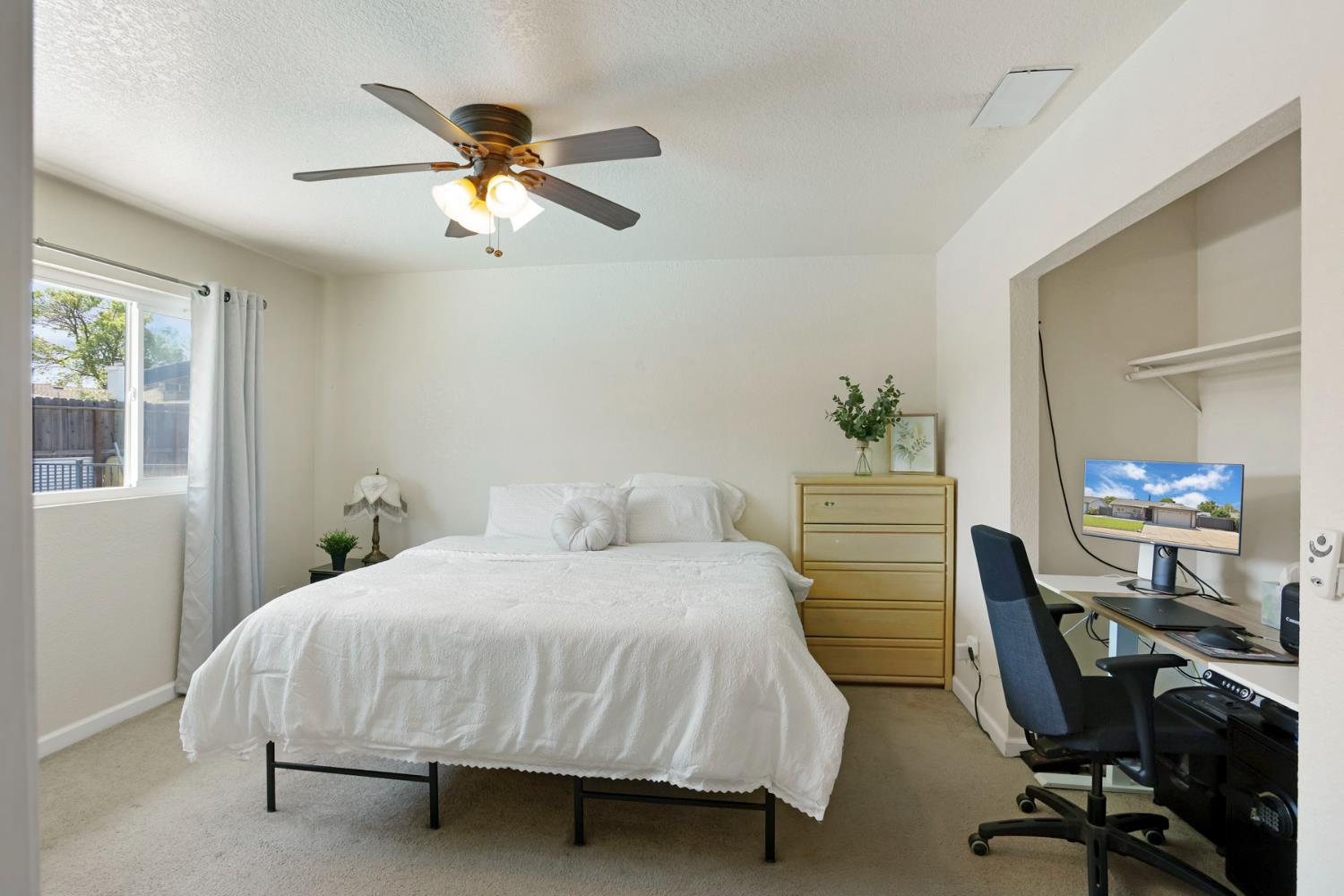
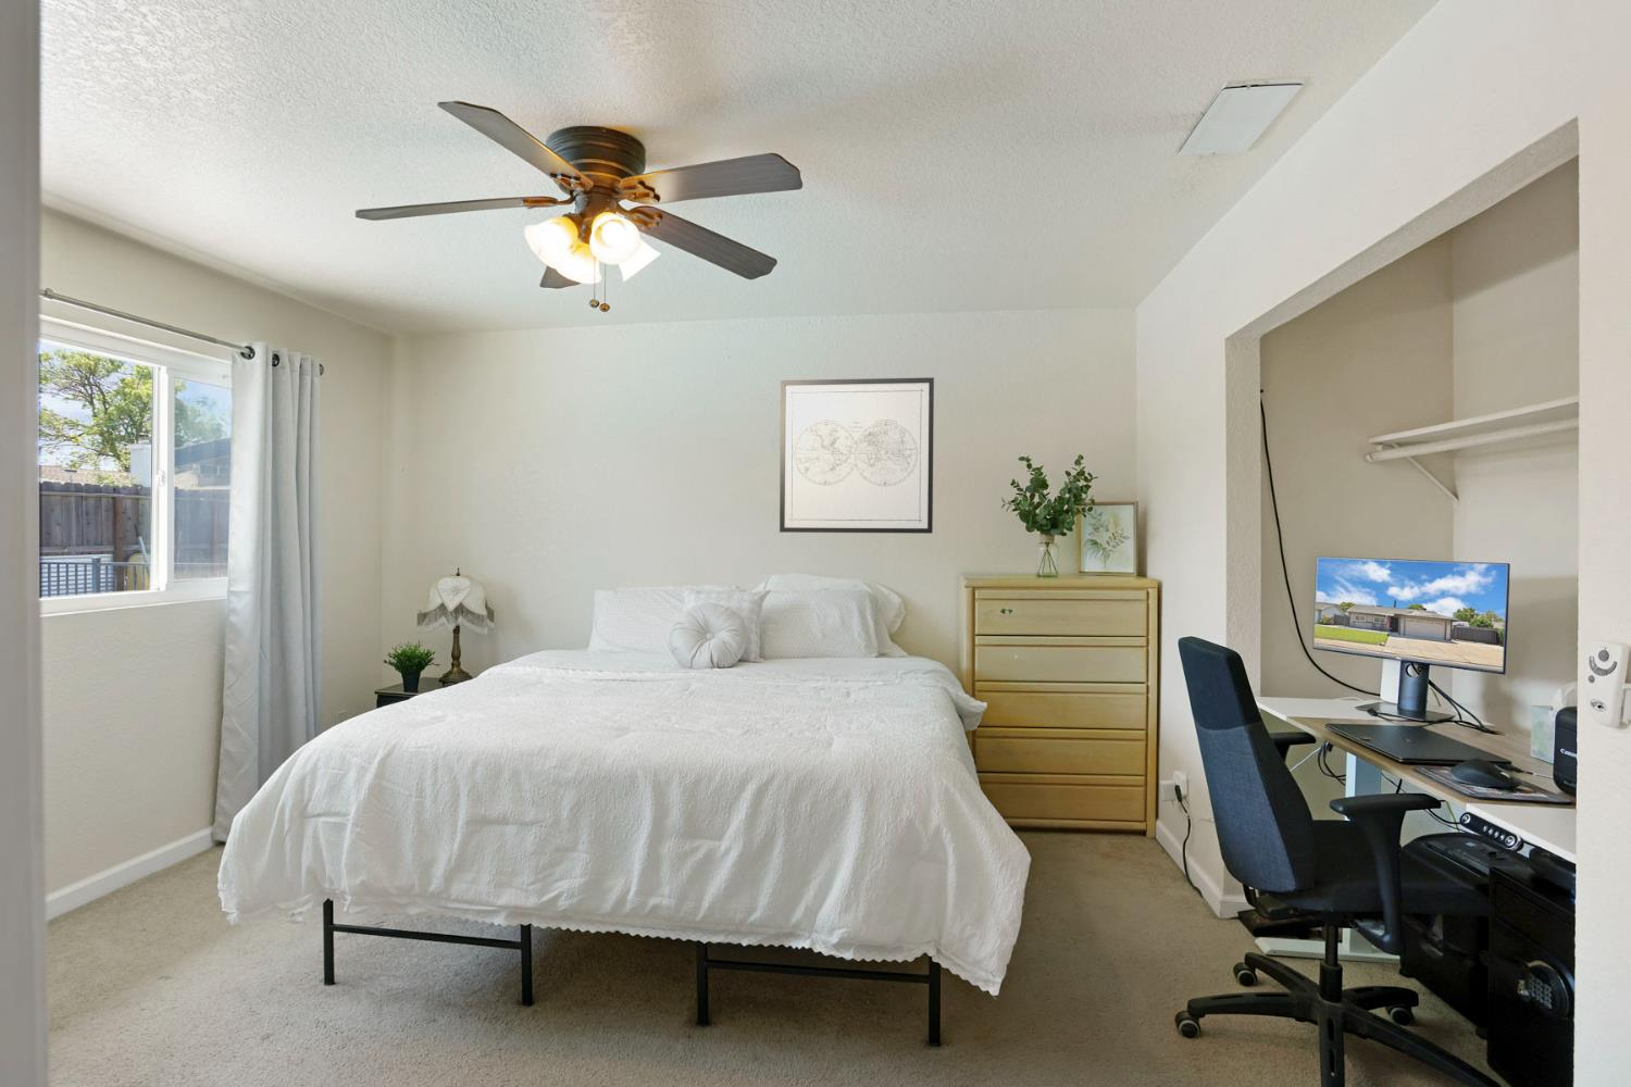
+ wall art [779,376,936,535]
